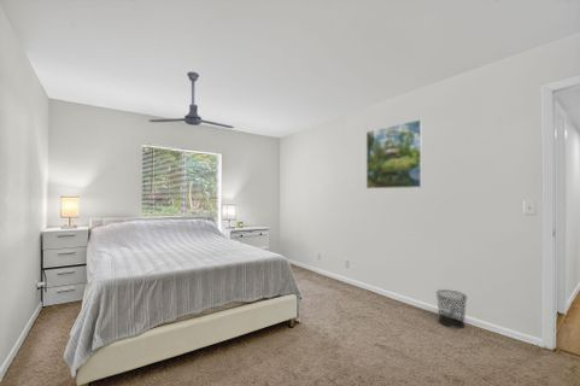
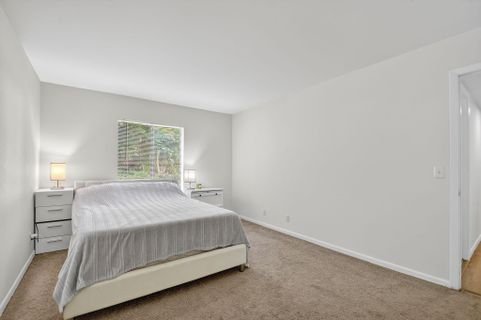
- waste bin [435,288,468,329]
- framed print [365,118,423,189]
- ceiling fan [148,71,235,129]
